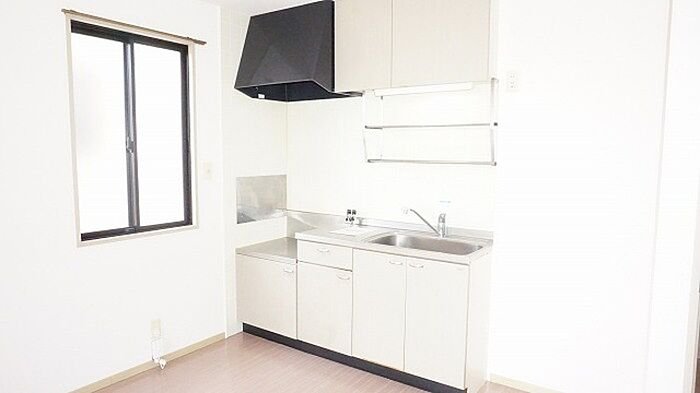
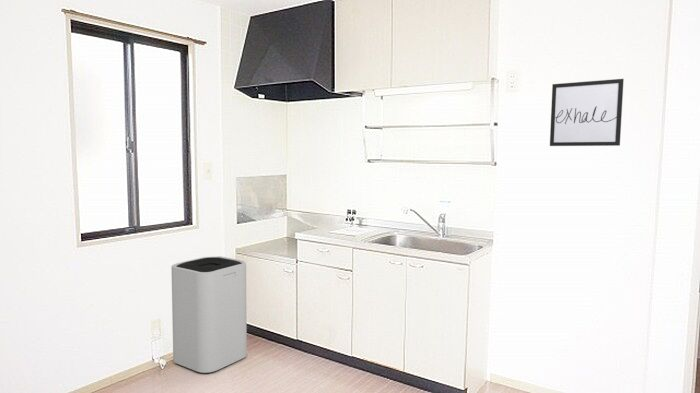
+ wall art [549,78,625,147]
+ trash can [170,255,248,374]
